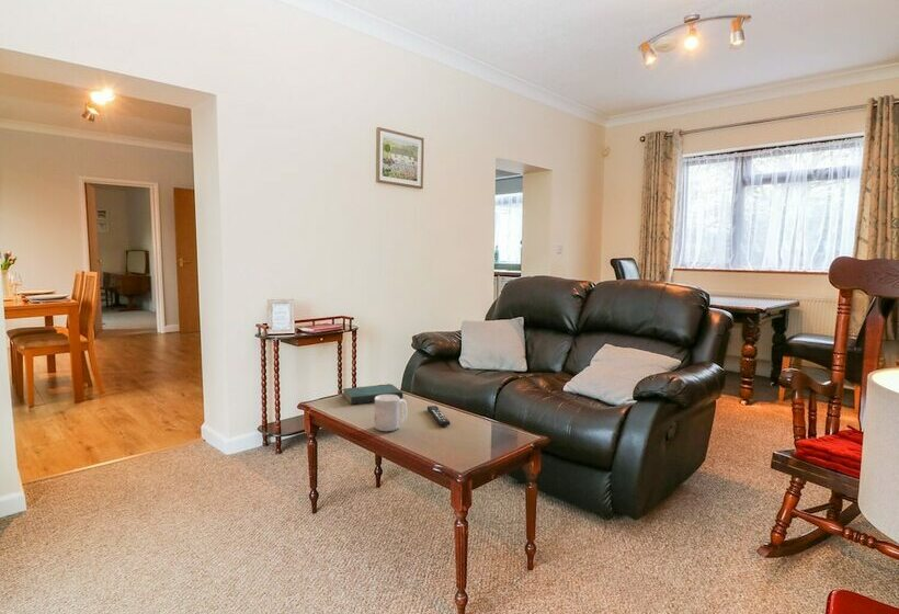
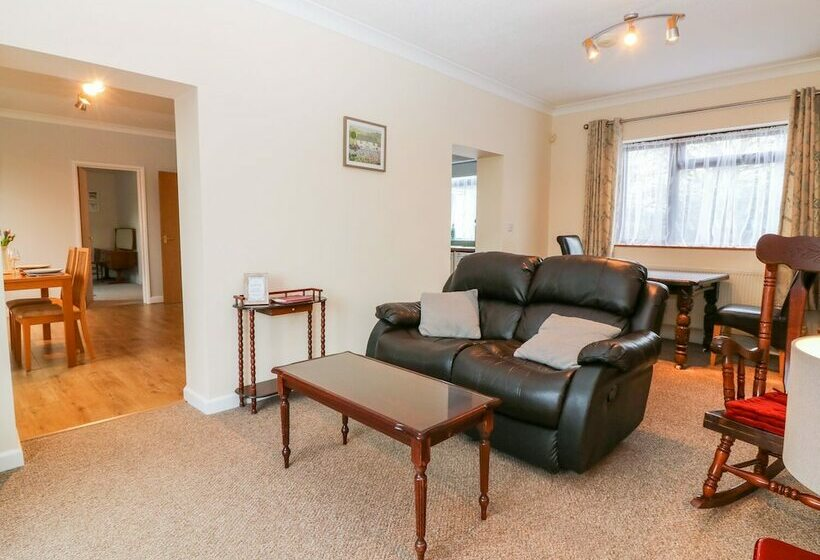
- remote control [426,405,451,427]
- mug [374,395,408,432]
- book [341,383,405,405]
